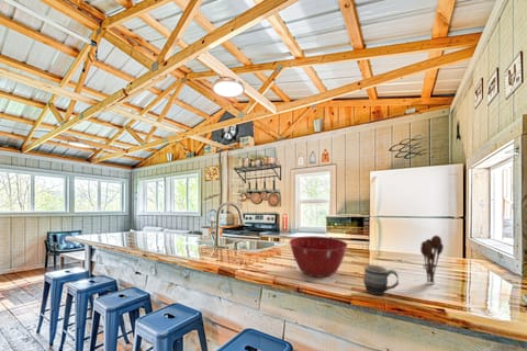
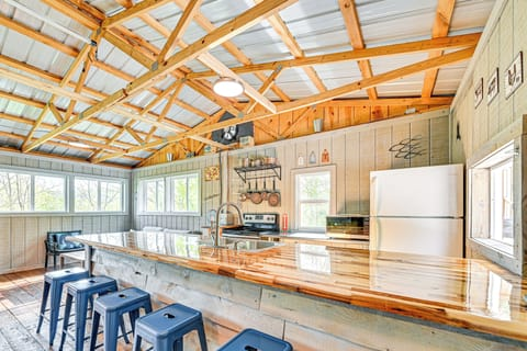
- utensil holder [419,235,445,284]
- mixing bowl [289,235,349,278]
- mug [362,264,400,296]
